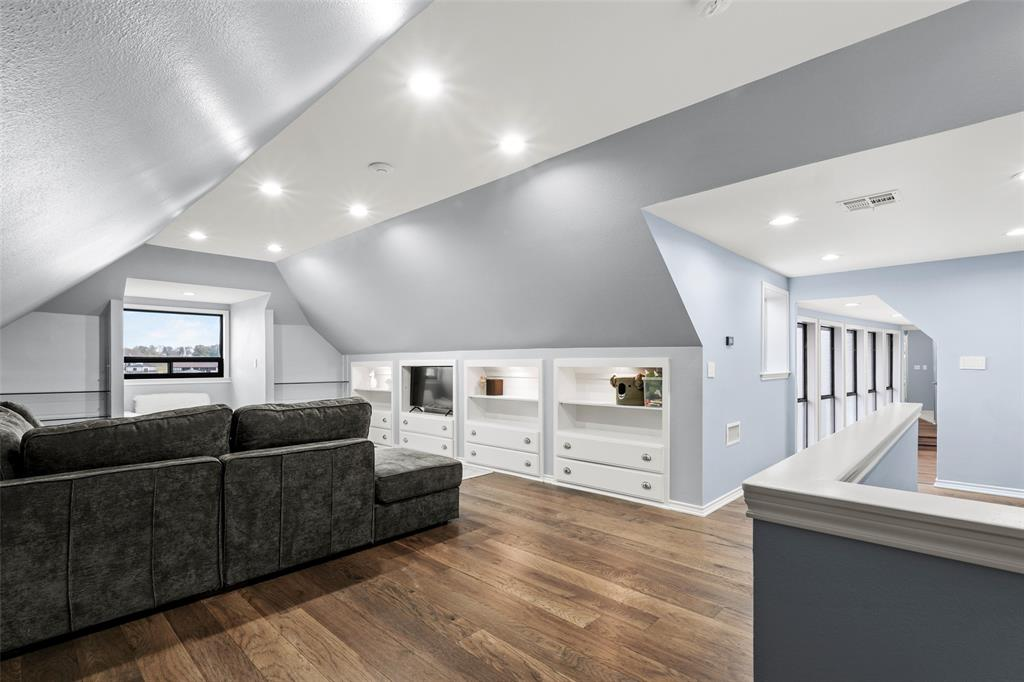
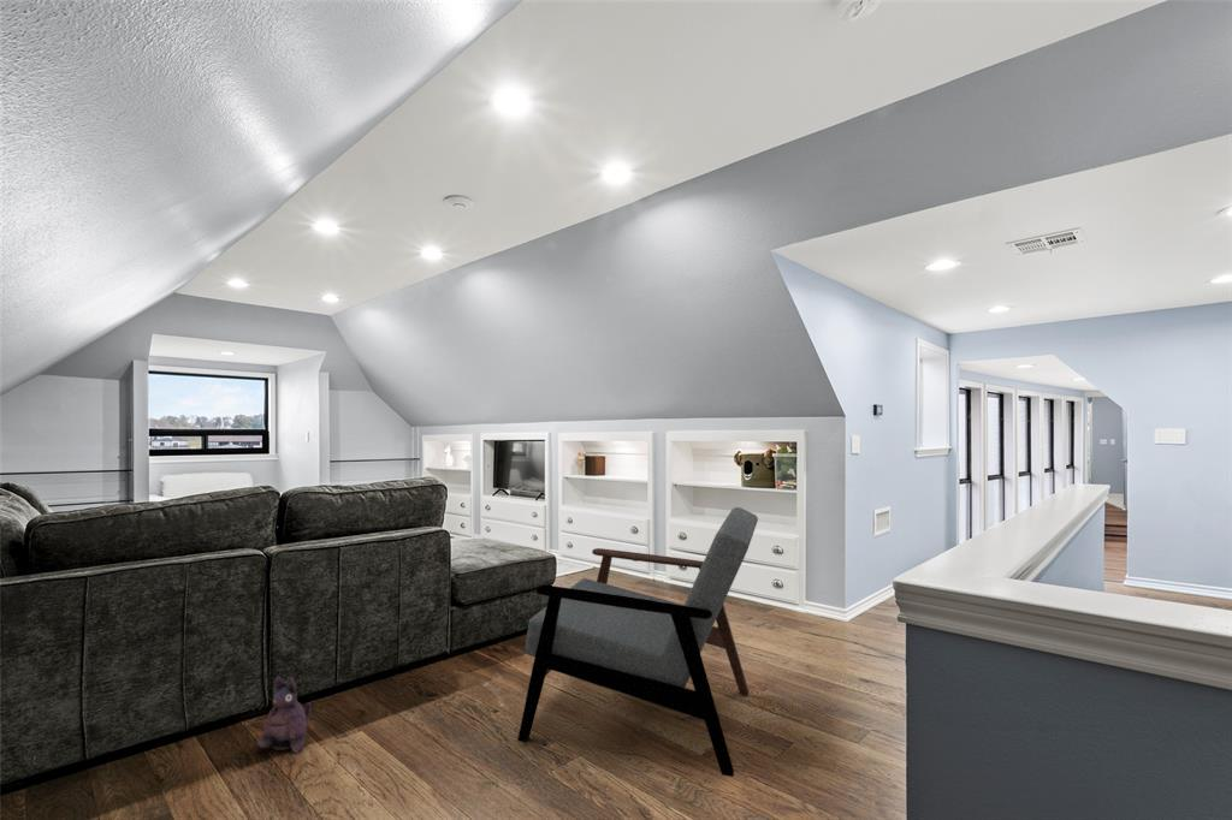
+ armchair [516,506,759,778]
+ plush toy [256,676,313,755]
